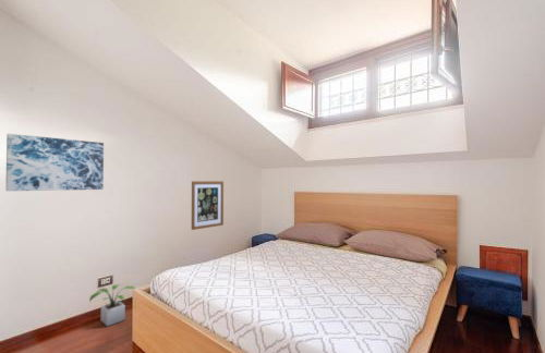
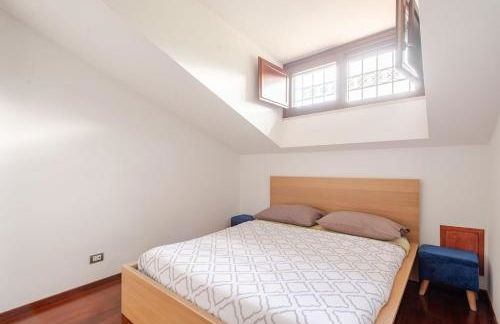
- wall art [4,133,105,192]
- potted plant [88,283,136,327]
- wall art [191,180,225,231]
